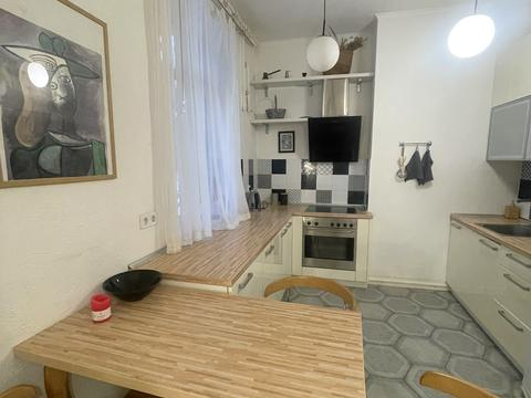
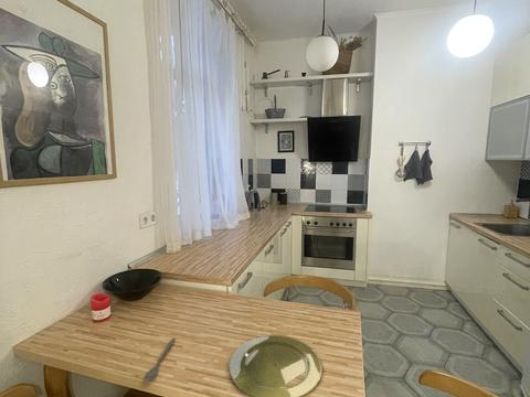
+ plate [229,334,324,397]
+ spoon [142,337,177,383]
